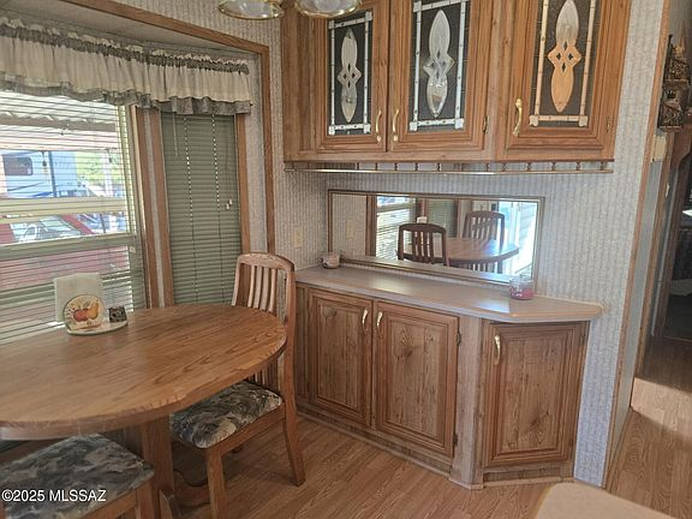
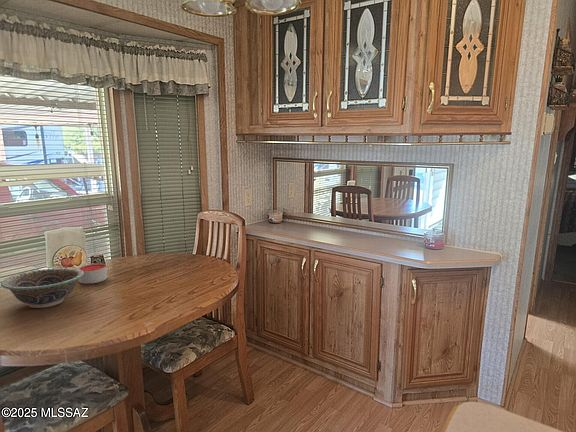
+ decorative bowl [0,267,84,309]
+ candle [77,262,108,285]
